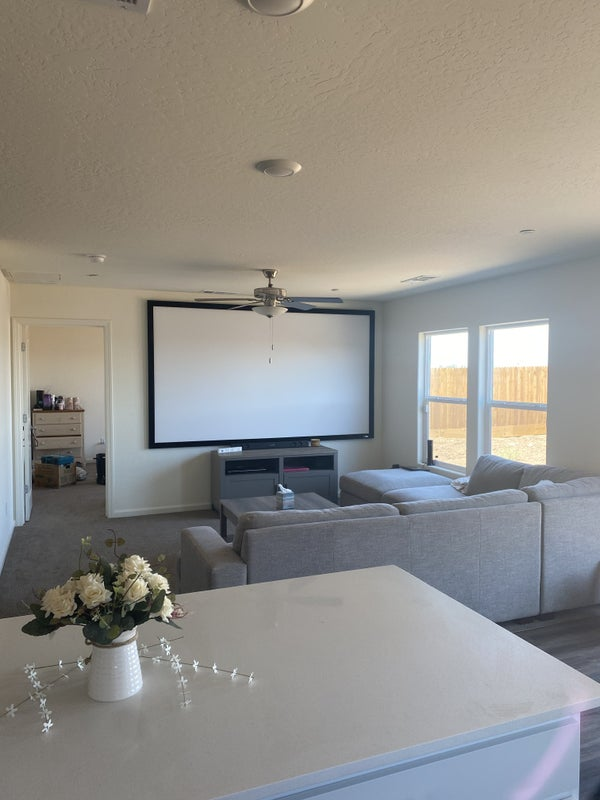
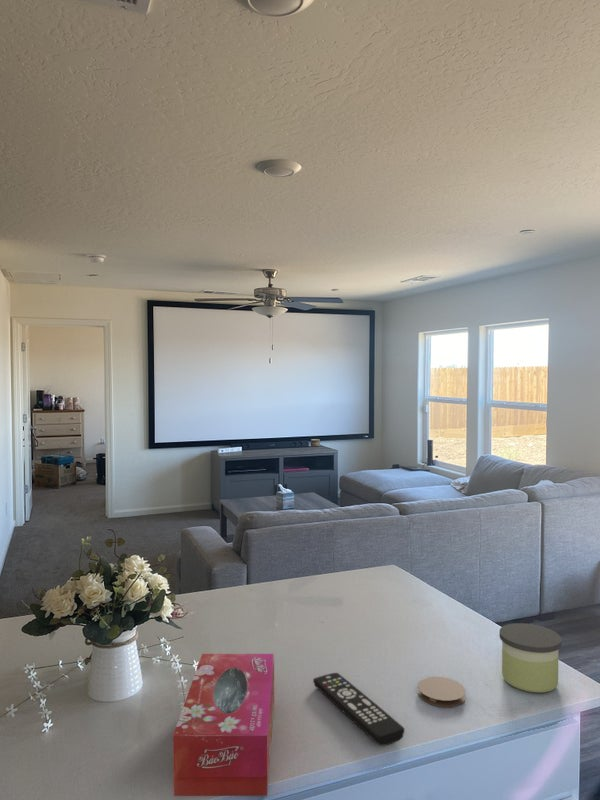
+ coaster [417,676,466,708]
+ remote control [312,672,405,747]
+ candle [498,622,563,694]
+ tissue box [172,653,275,797]
